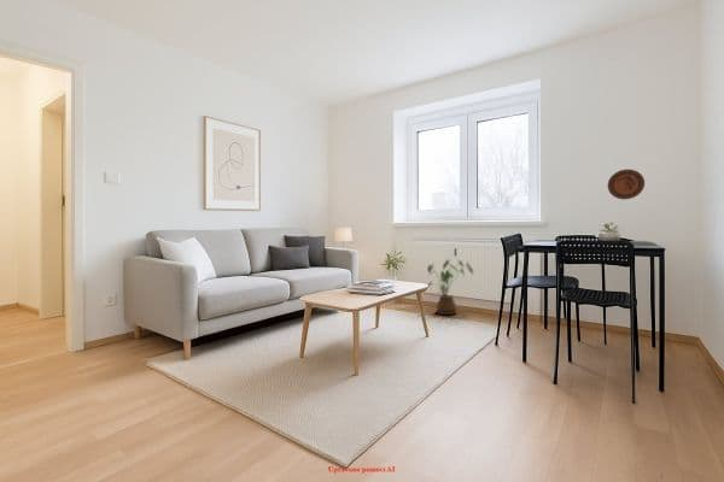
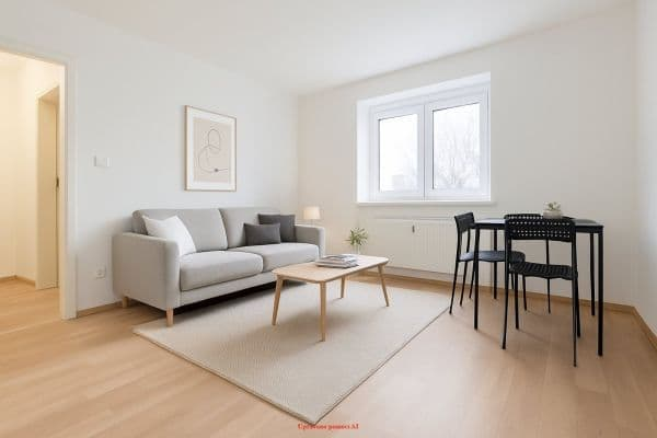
- decorative plate [607,169,646,200]
- house plant [426,258,474,316]
